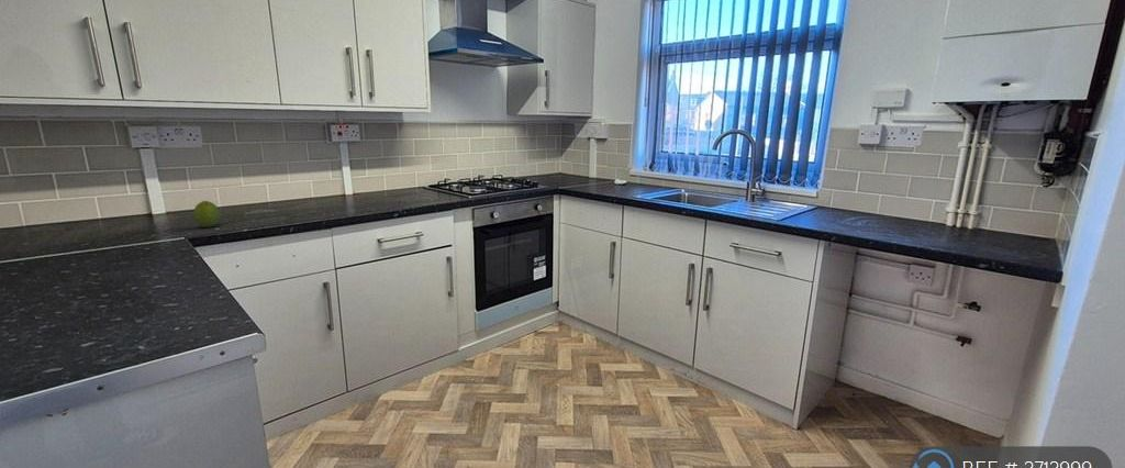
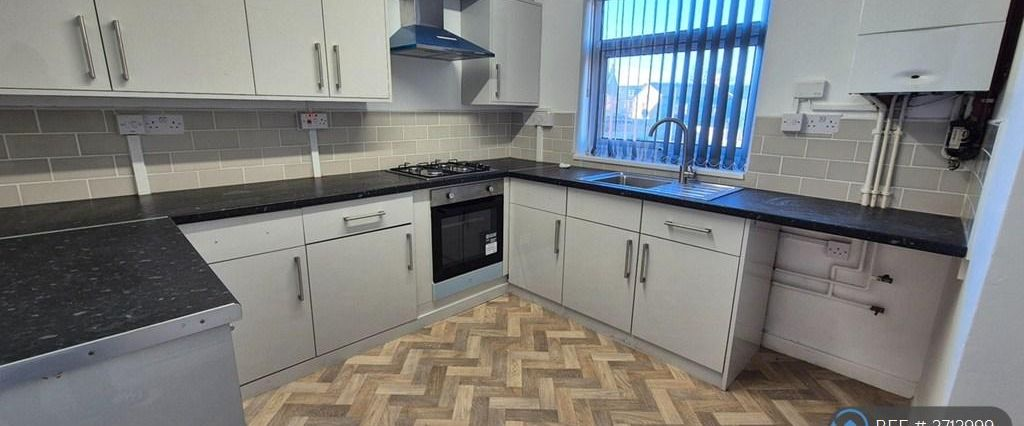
- fruit [192,200,221,229]
